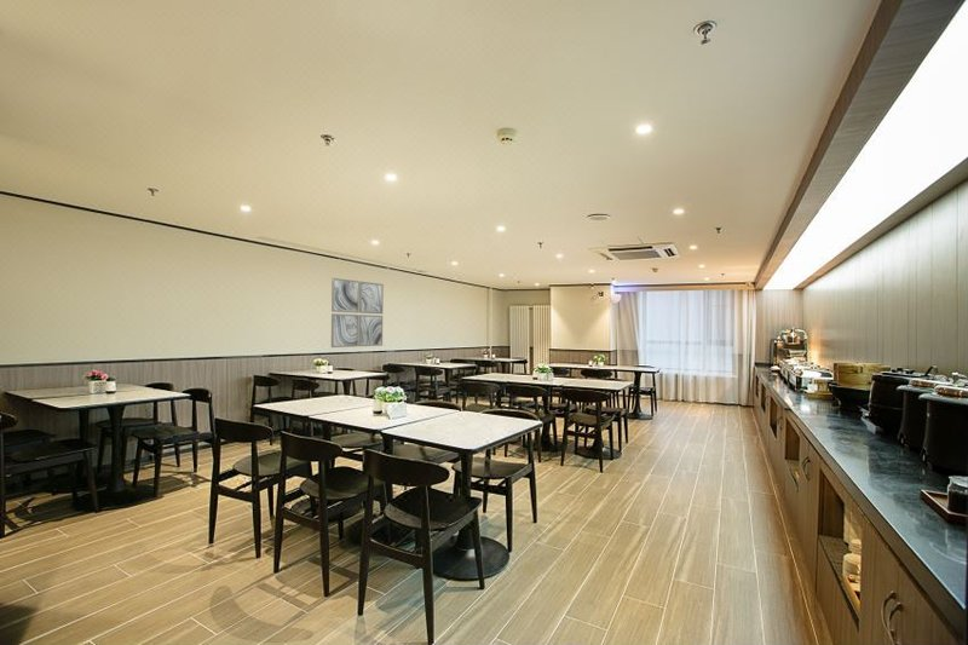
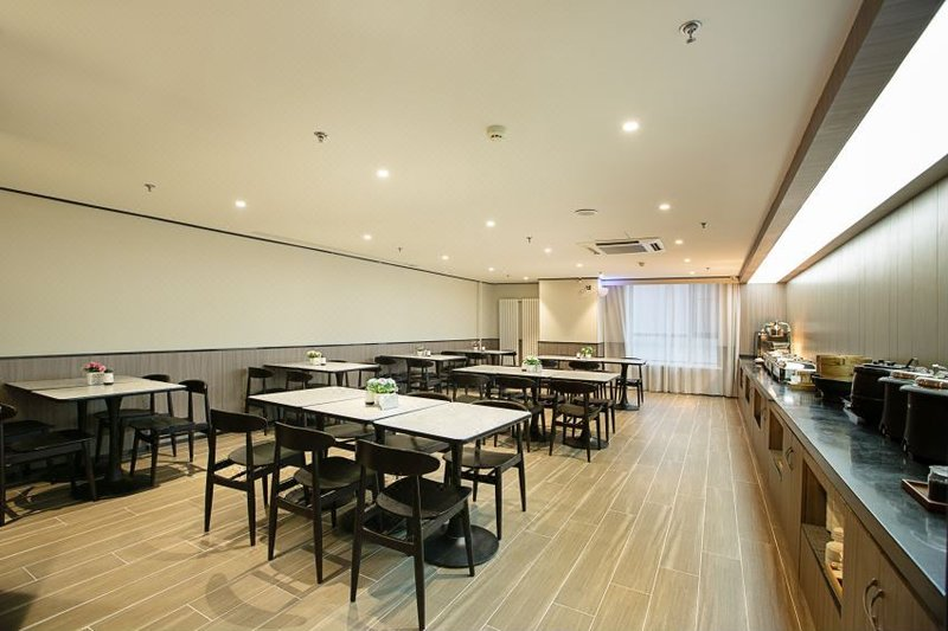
- wall art [330,277,385,349]
